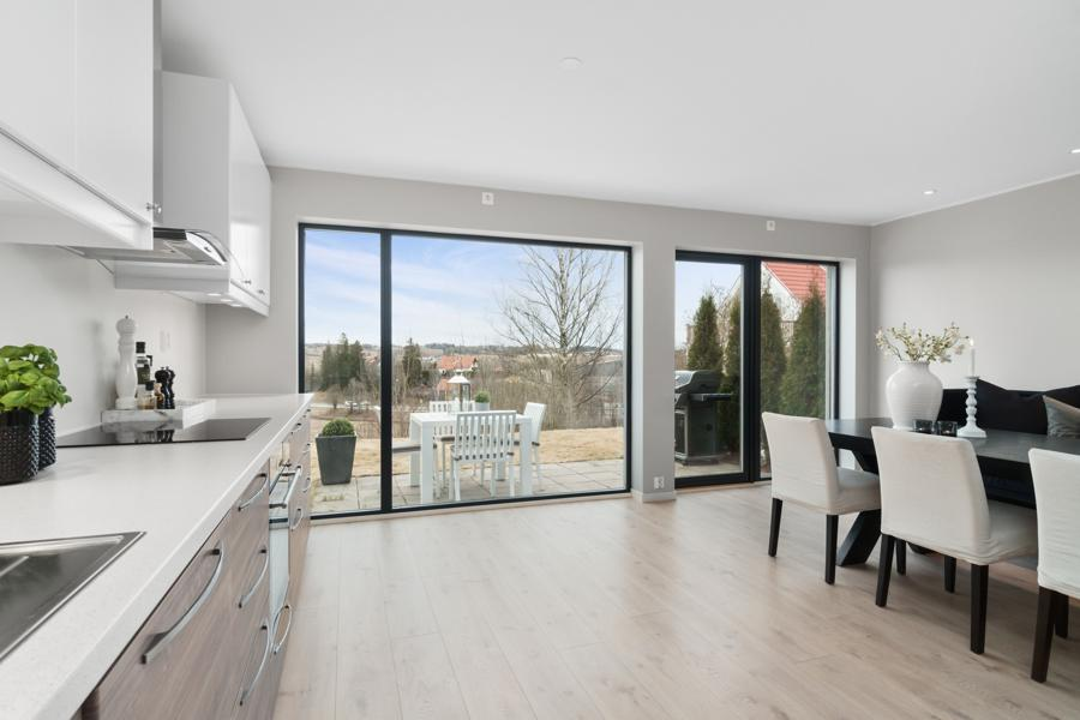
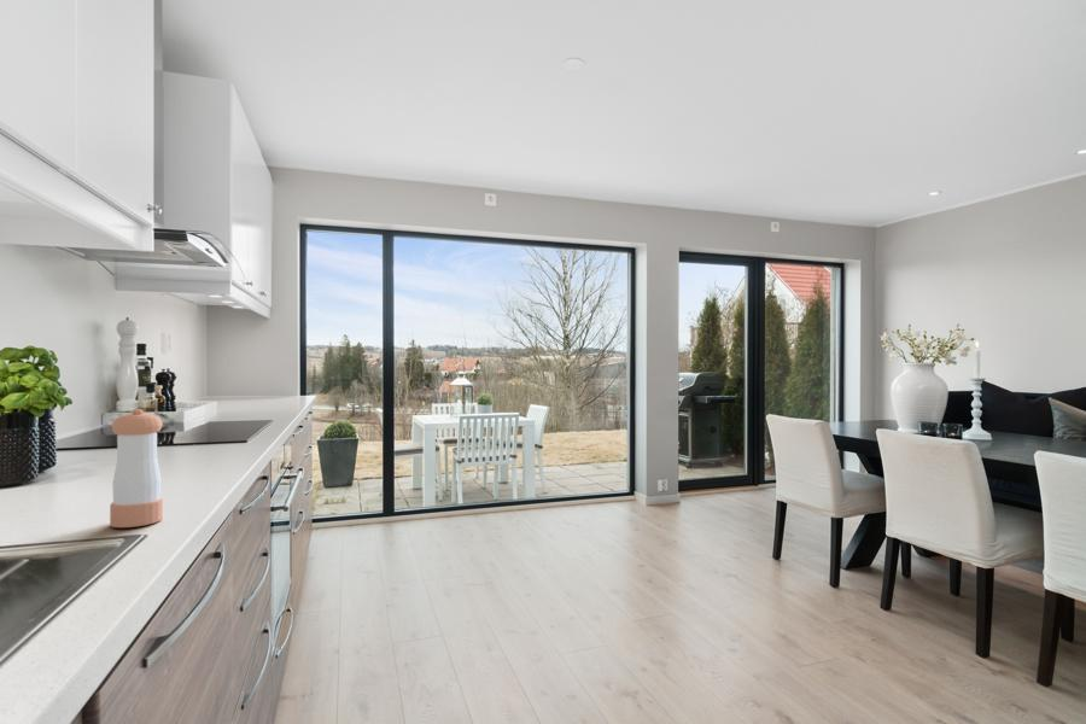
+ pepper shaker [109,408,164,529]
